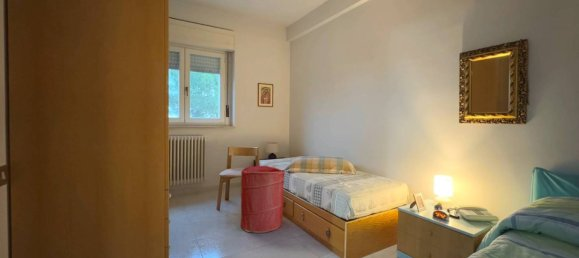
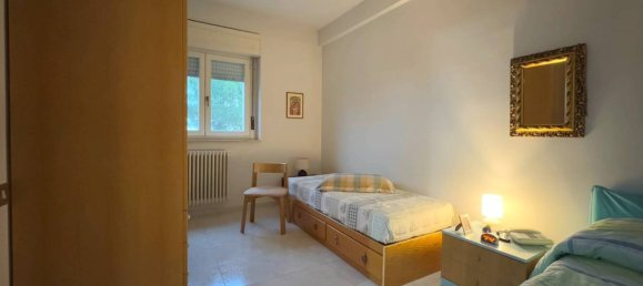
- laundry hamper [240,165,286,234]
